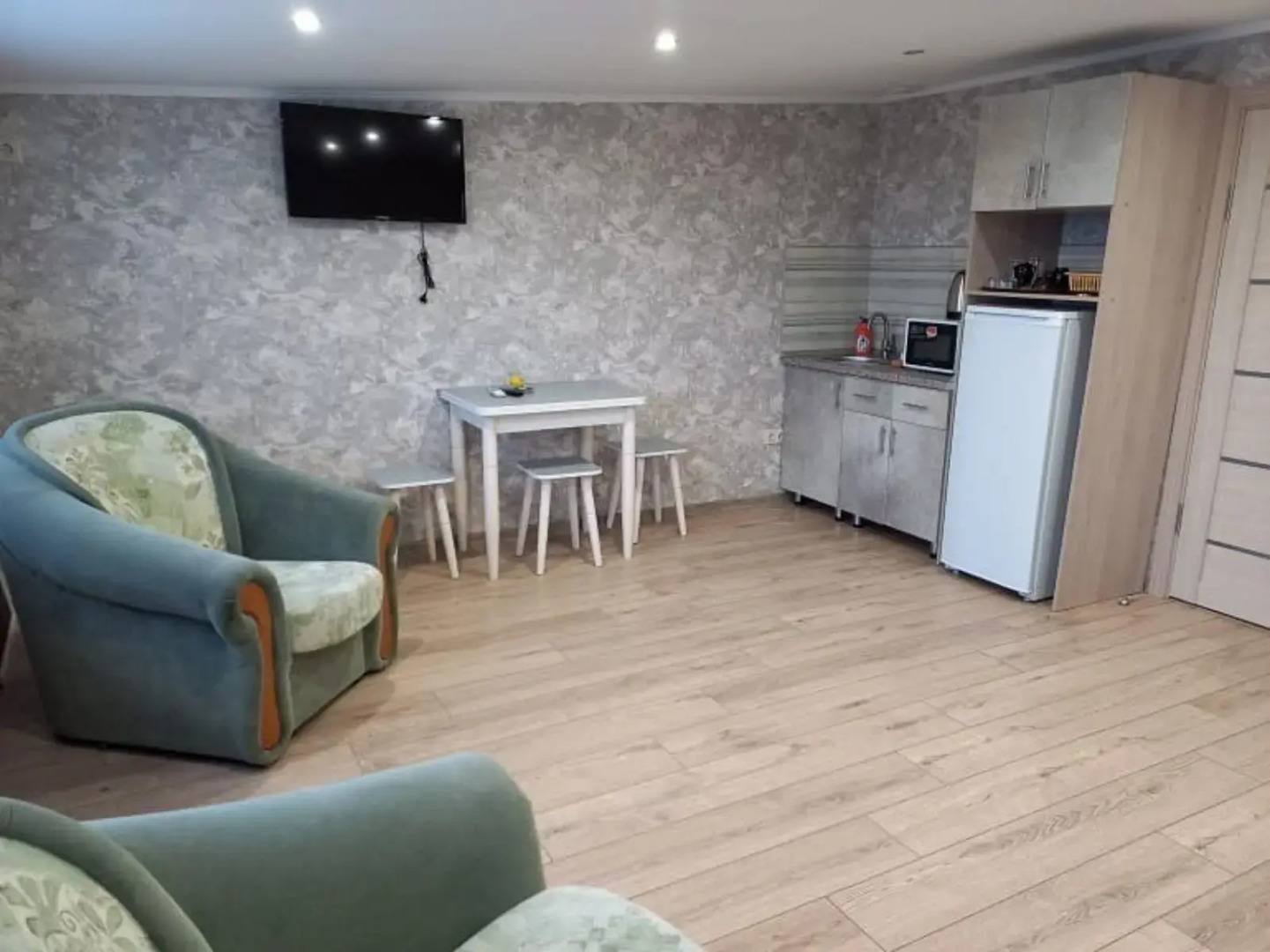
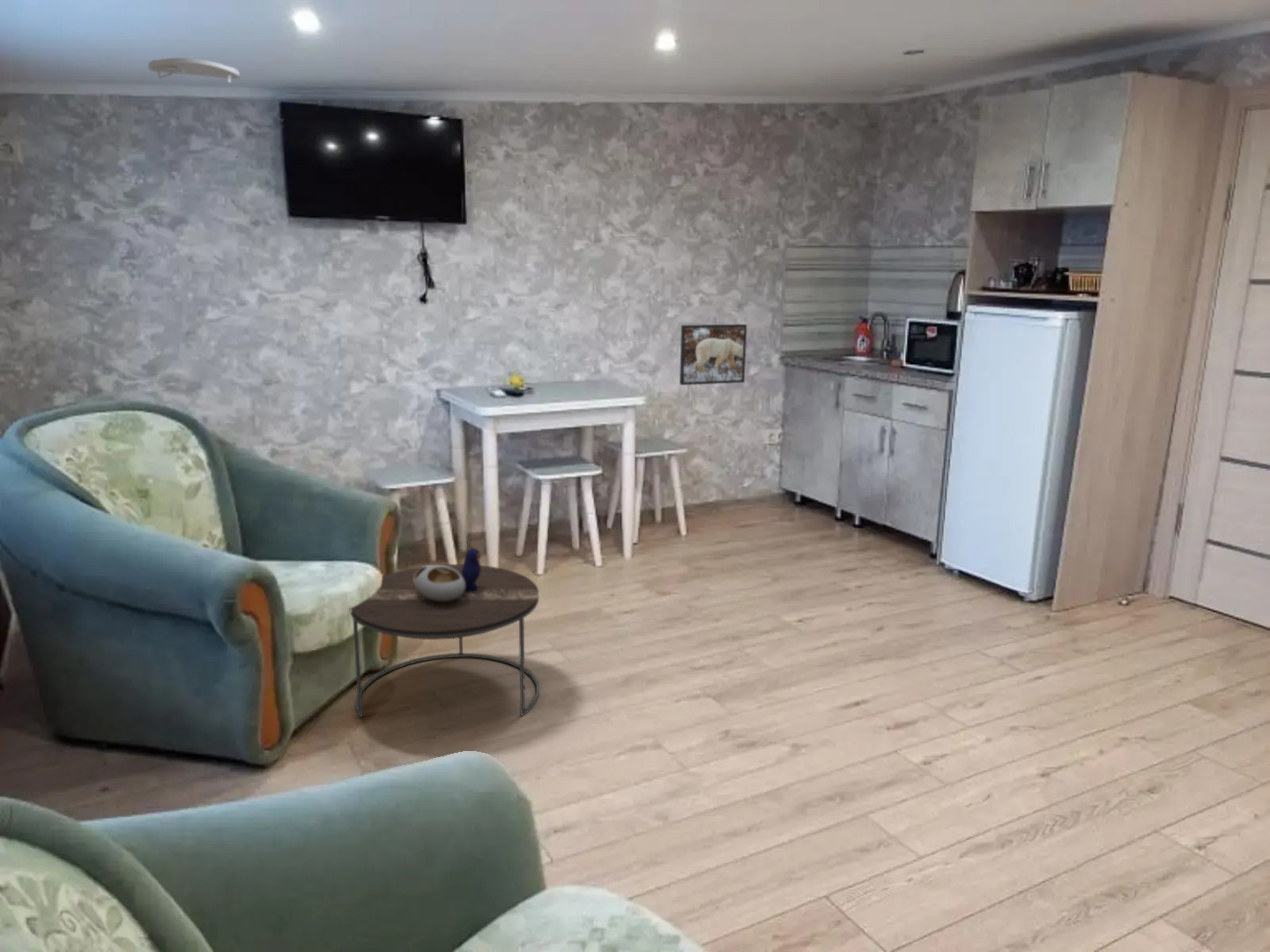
+ smoke detector [147,57,241,84]
+ side table [350,547,540,718]
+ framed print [679,324,747,386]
